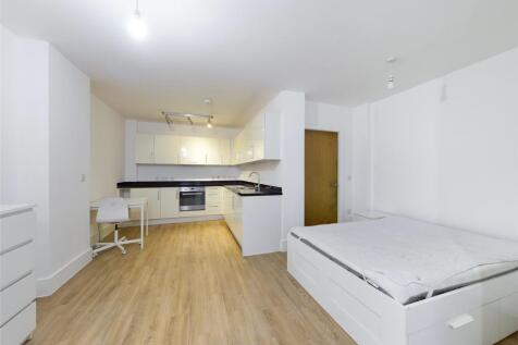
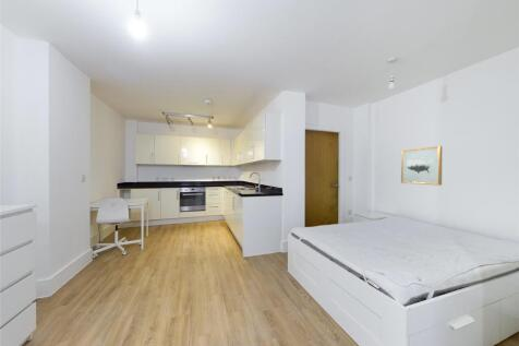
+ wall art [400,145,443,187]
